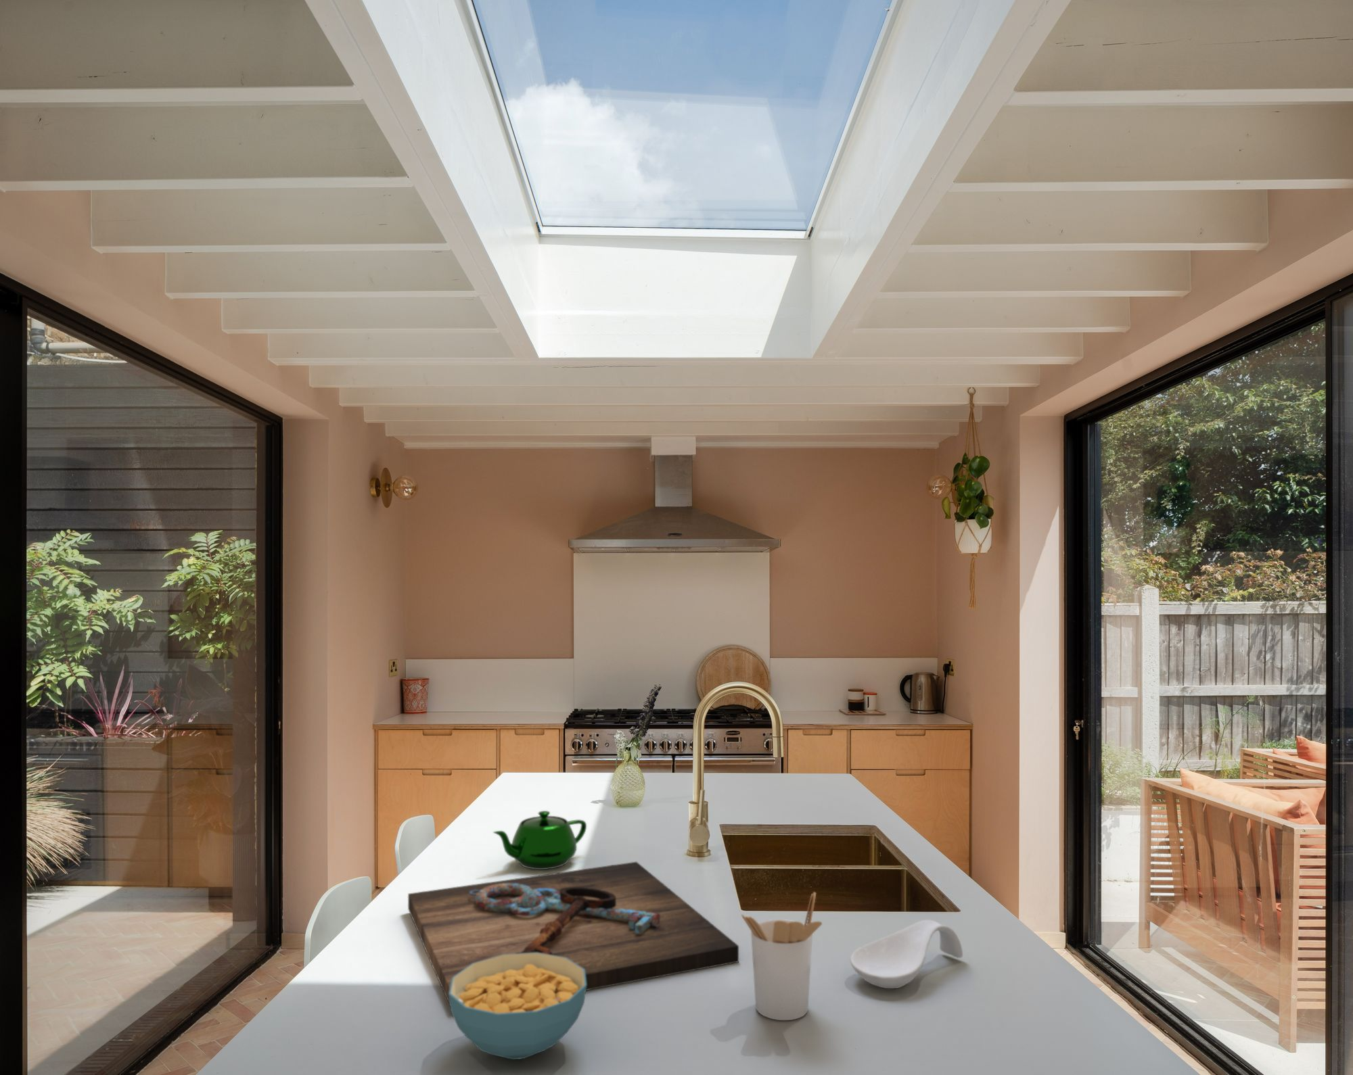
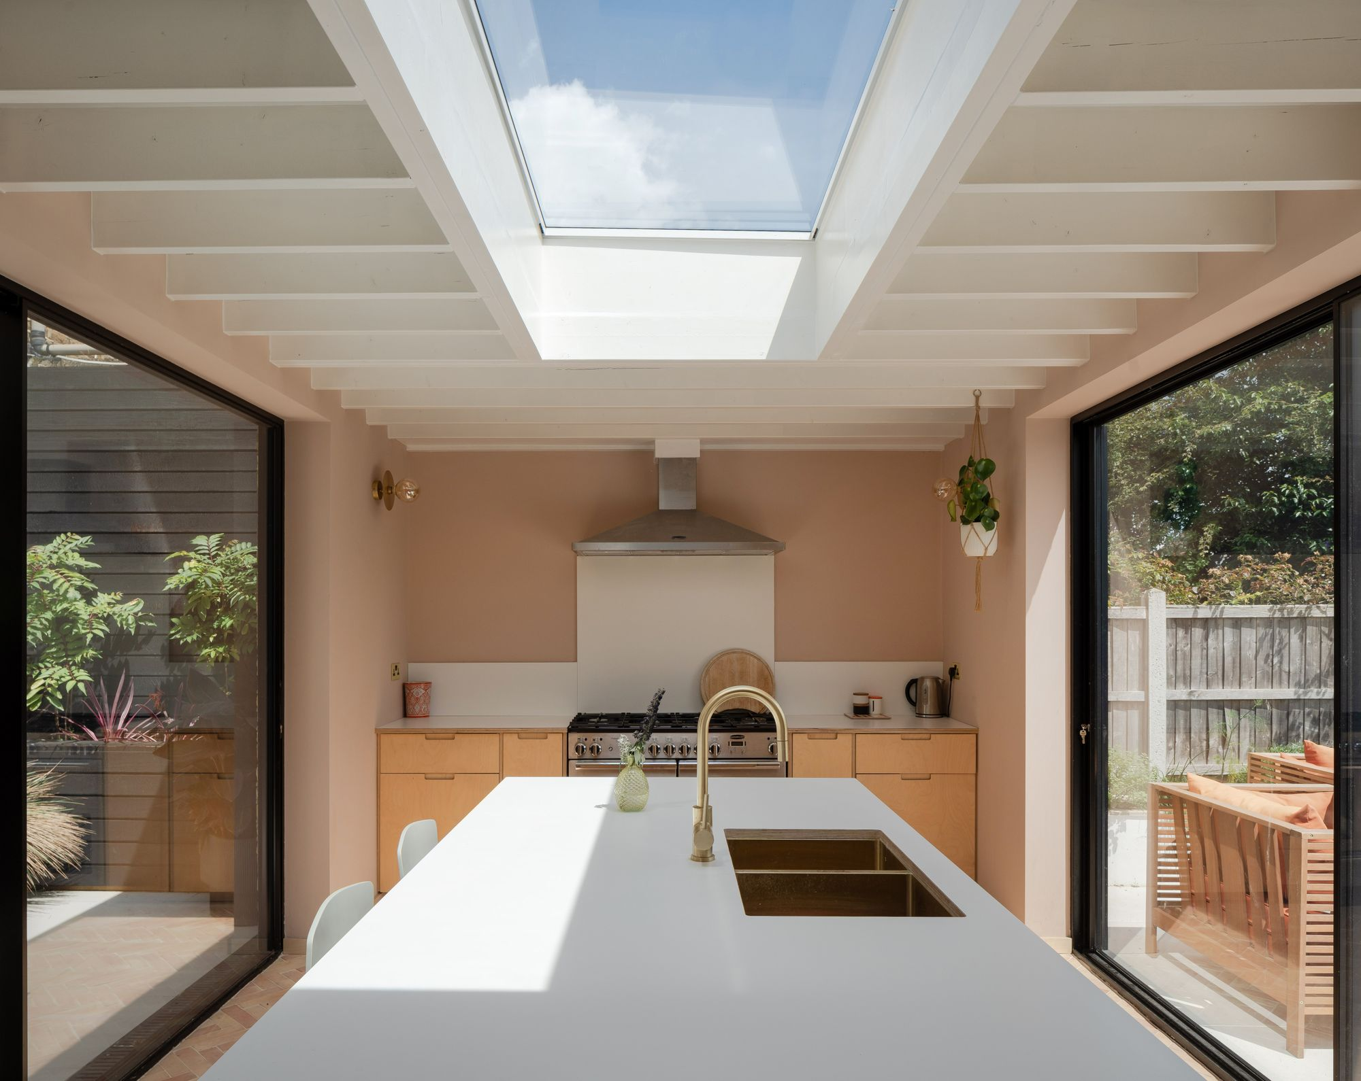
- cutting board [407,861,739,1006]
- utensil holder [741,892,823,1021]
- cereal bowl [448,953,586,1060]
- teapot [492,810,588,870]
- spoon rest [850,919,963,989]
